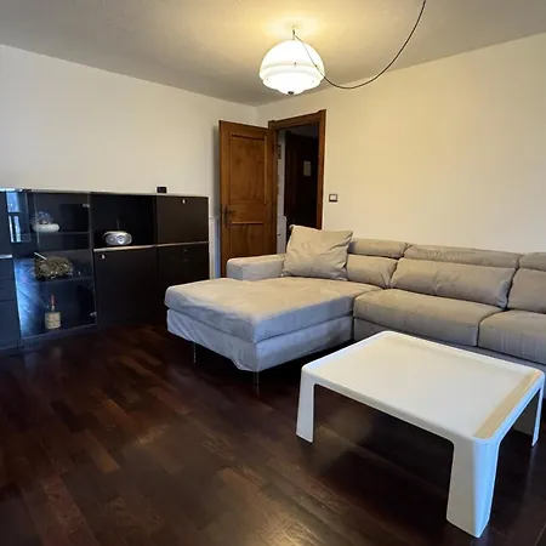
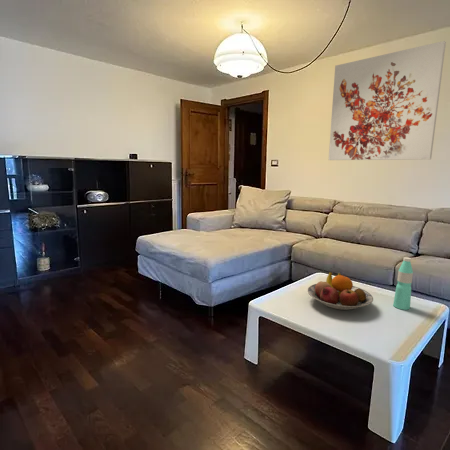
+ water bottle [392,256,414,311]
+ fruit bowl [307,271,374,311]
+ wall art [328,40,447,161]
